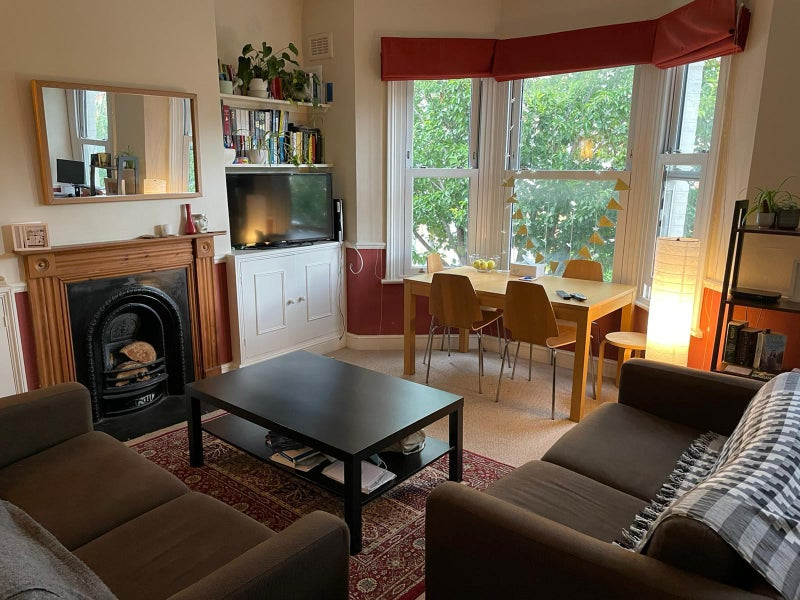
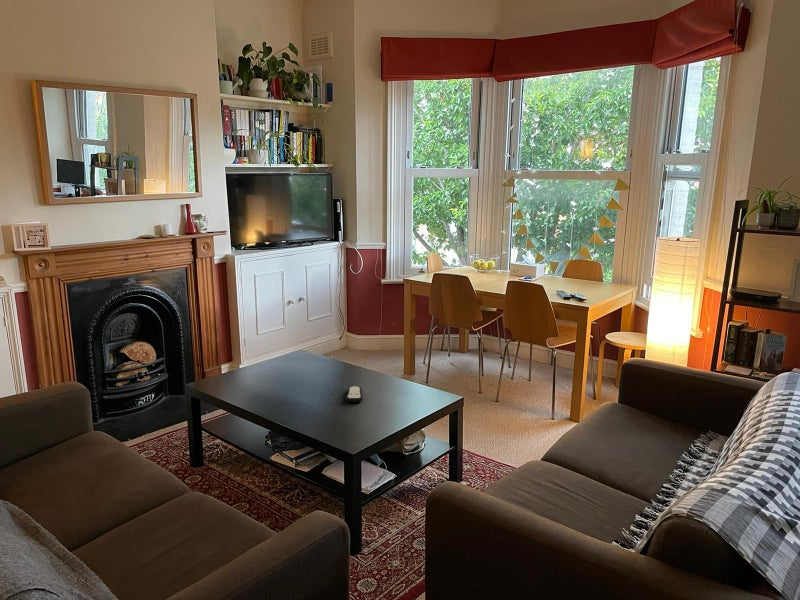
+ remote control [345,385,364,403]
